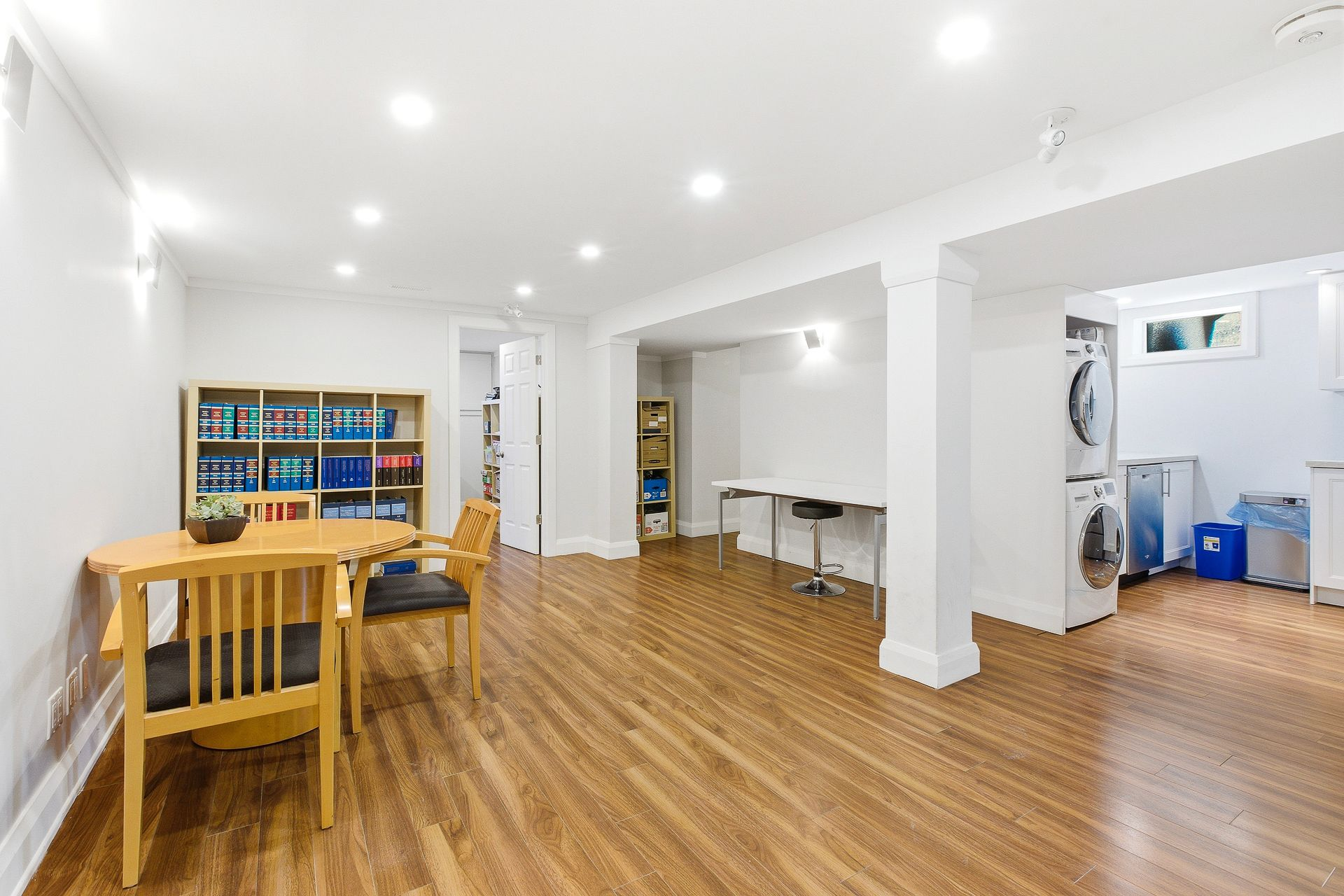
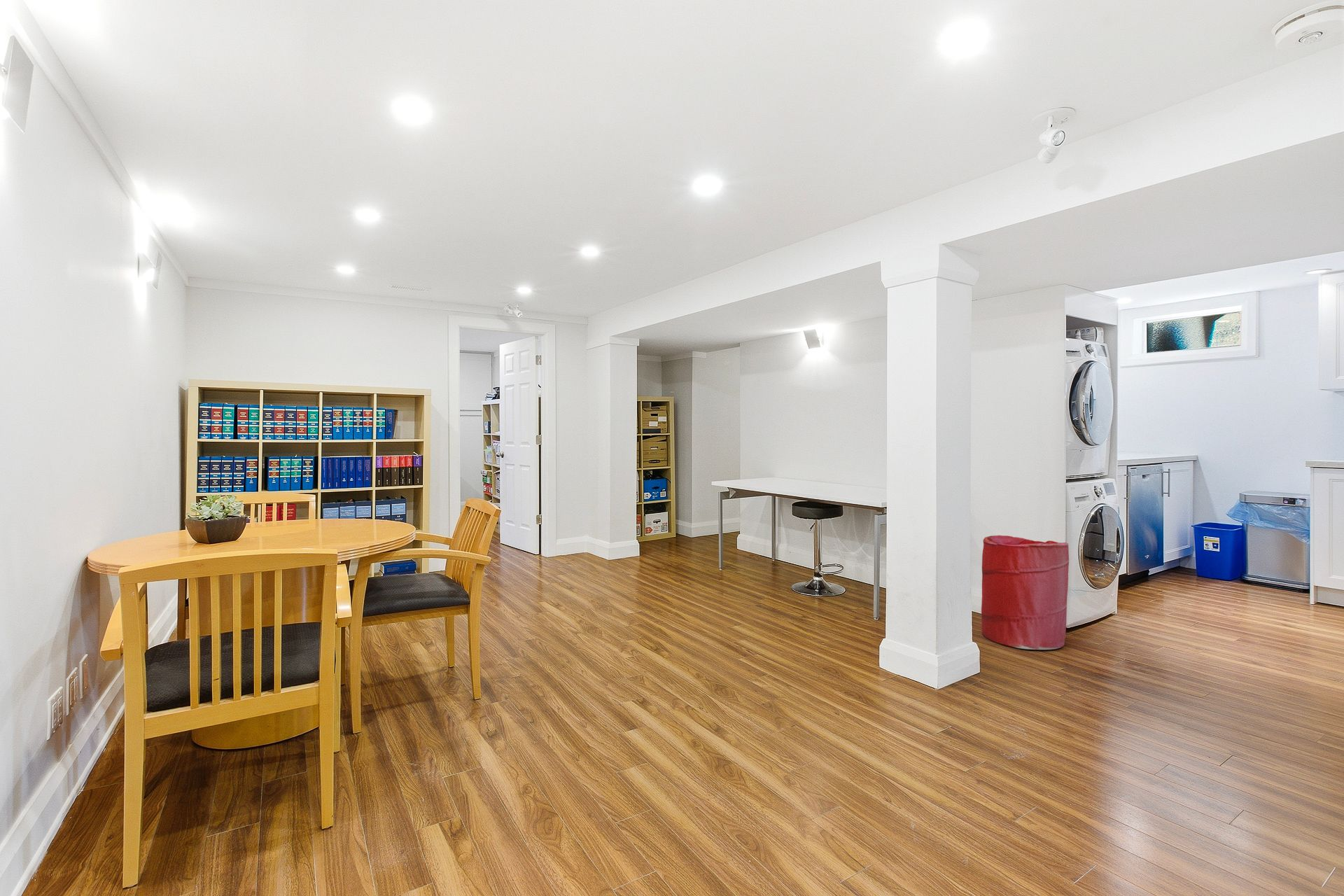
+ laundry hamper [981,535,1070,650]
